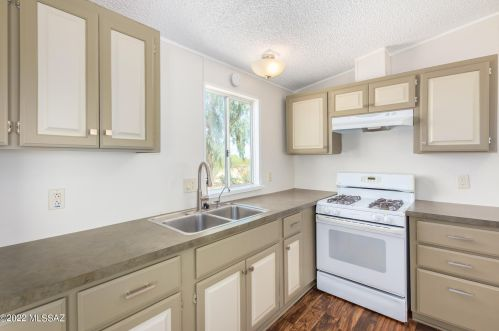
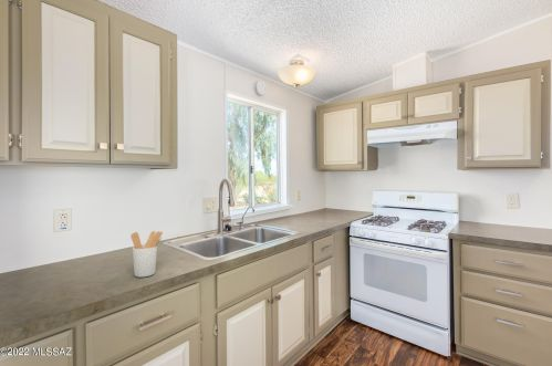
+ utensil holder [129,230,164,279]
